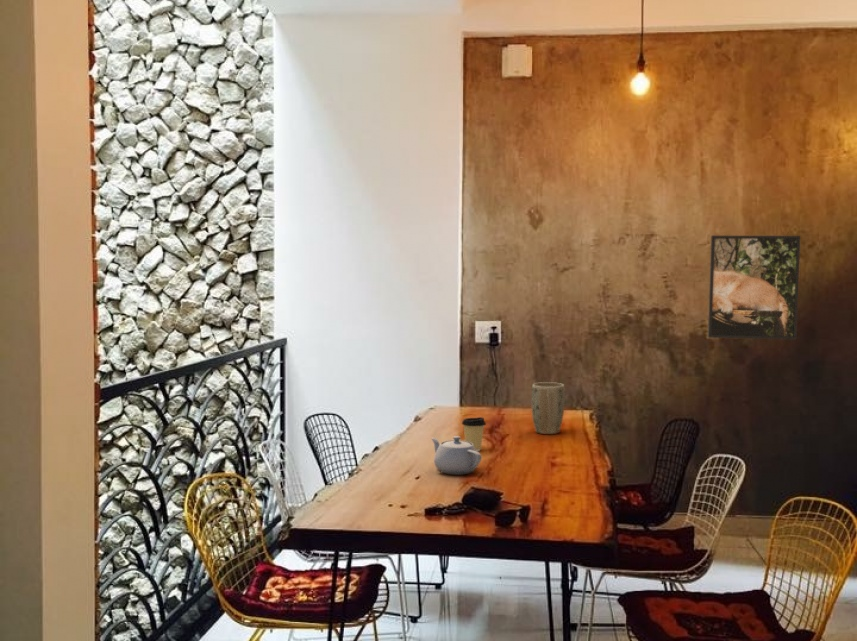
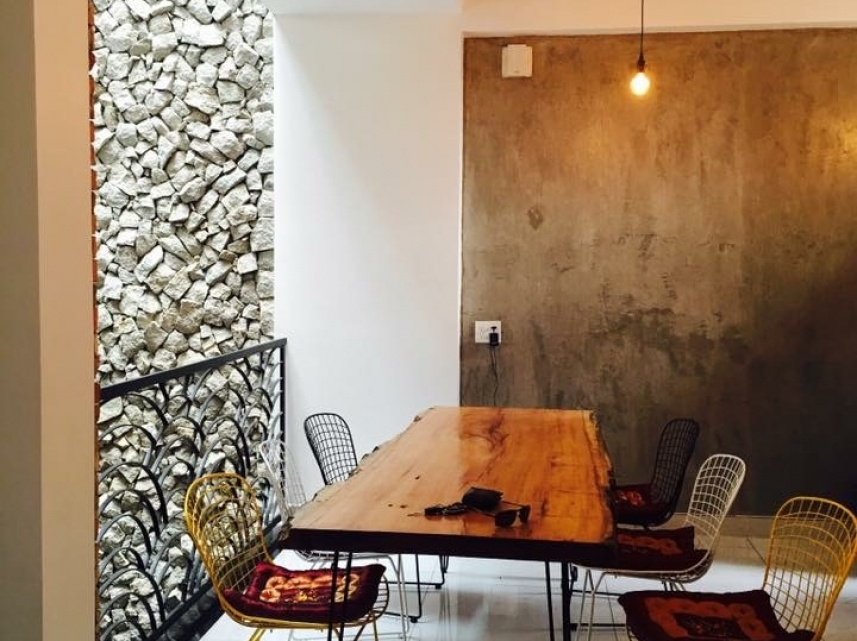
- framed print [707,235,801,340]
- plant pot [531,381,566,435]
- coffee cup [461,416,487,452]
- teapot [430,435,482,476]
